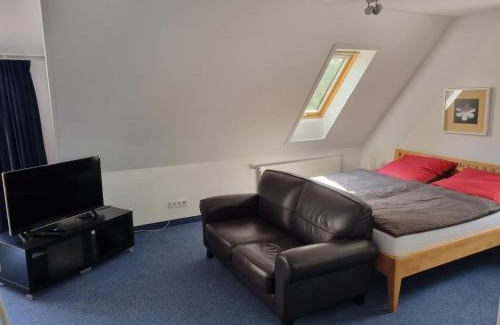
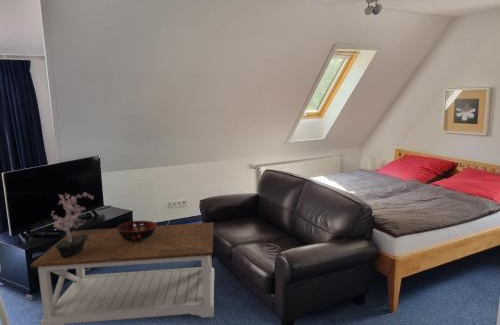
+ decorative bowl [116,220,158,241]
+ potted plant [50,192,94,258]
+ coffee table [29,222,215,325]
